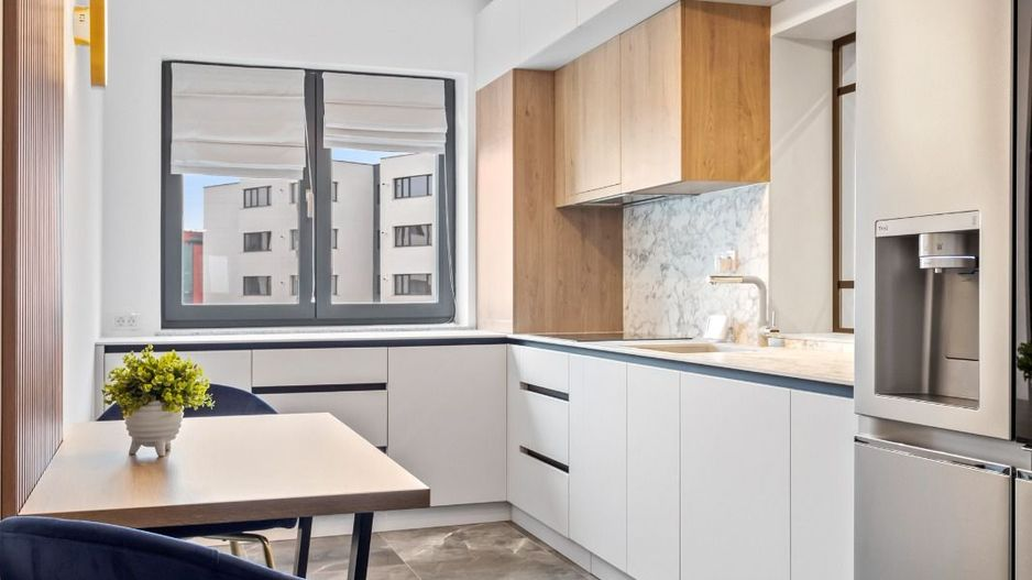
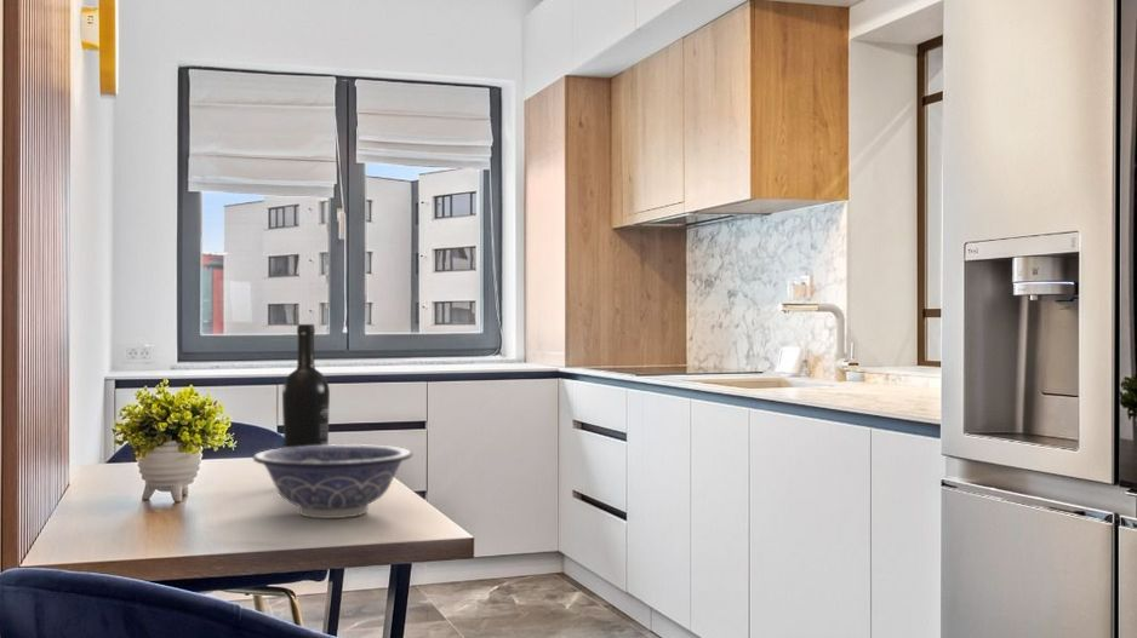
+ wine bottle [281,323,331,448]
+ decorative bowl [252,443,413,519]
